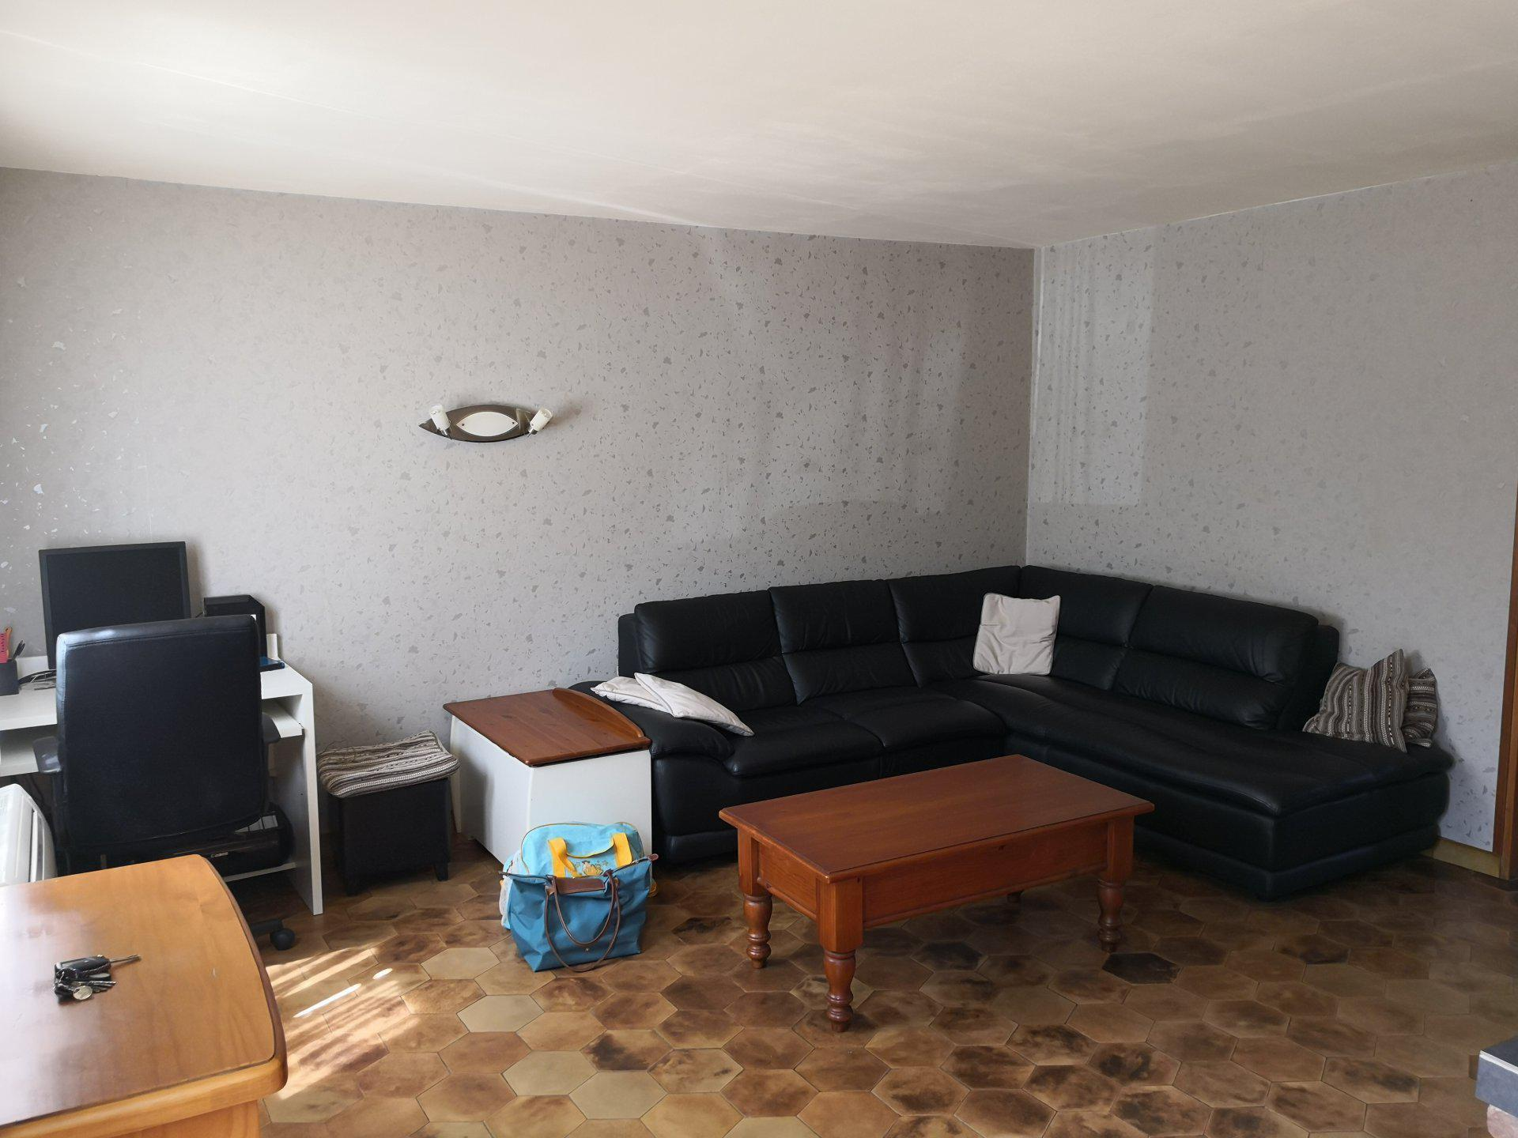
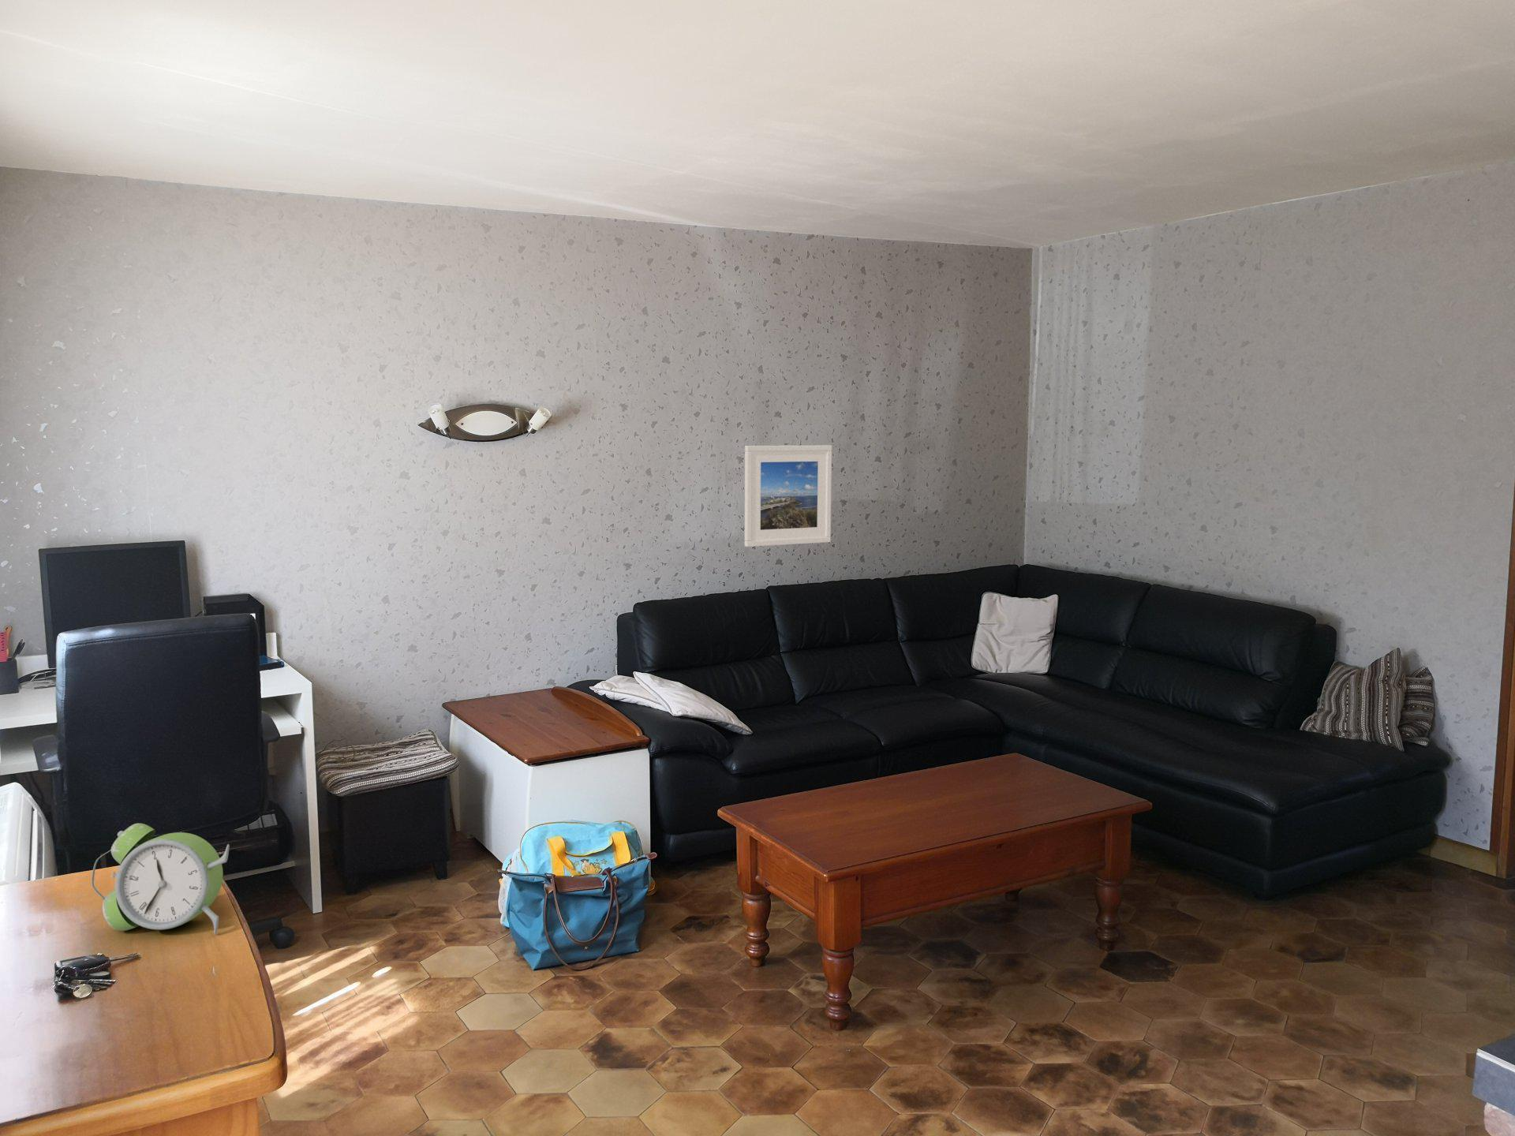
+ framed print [744,444,833,548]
+ alarm clock [91,823,230,936]
